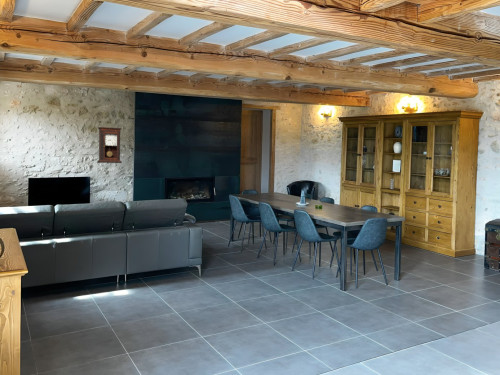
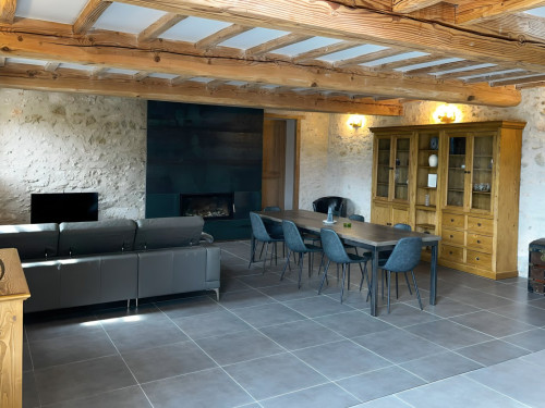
- pendulum clock [96,126,123,164]
